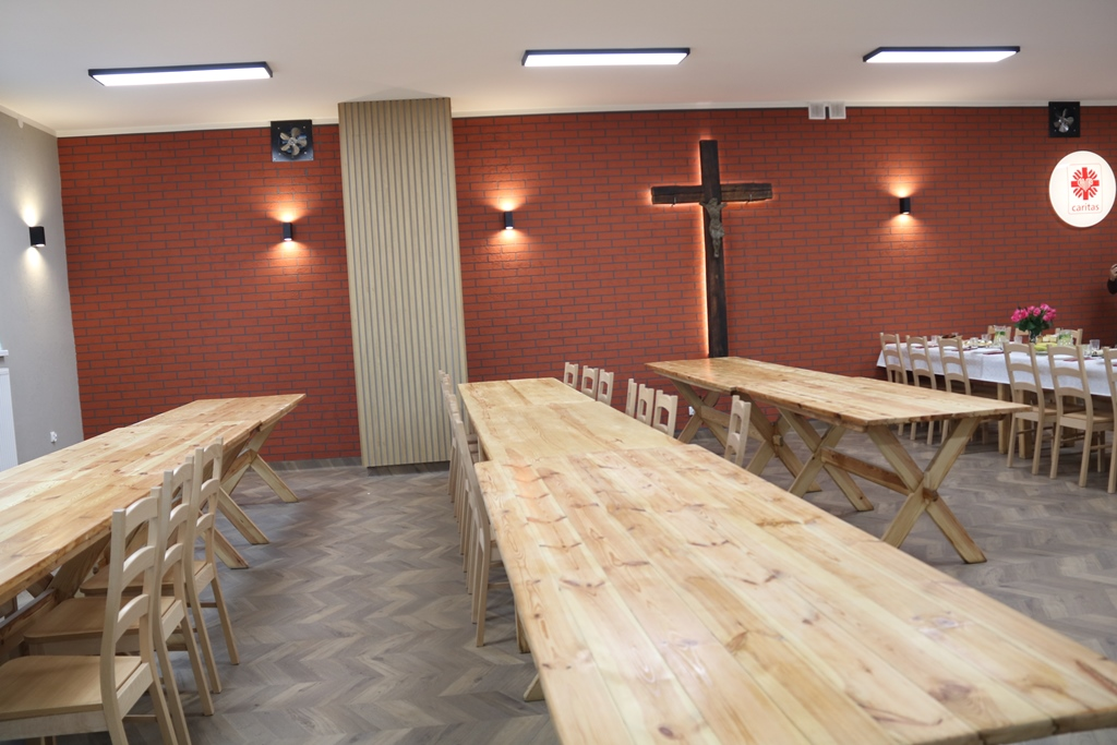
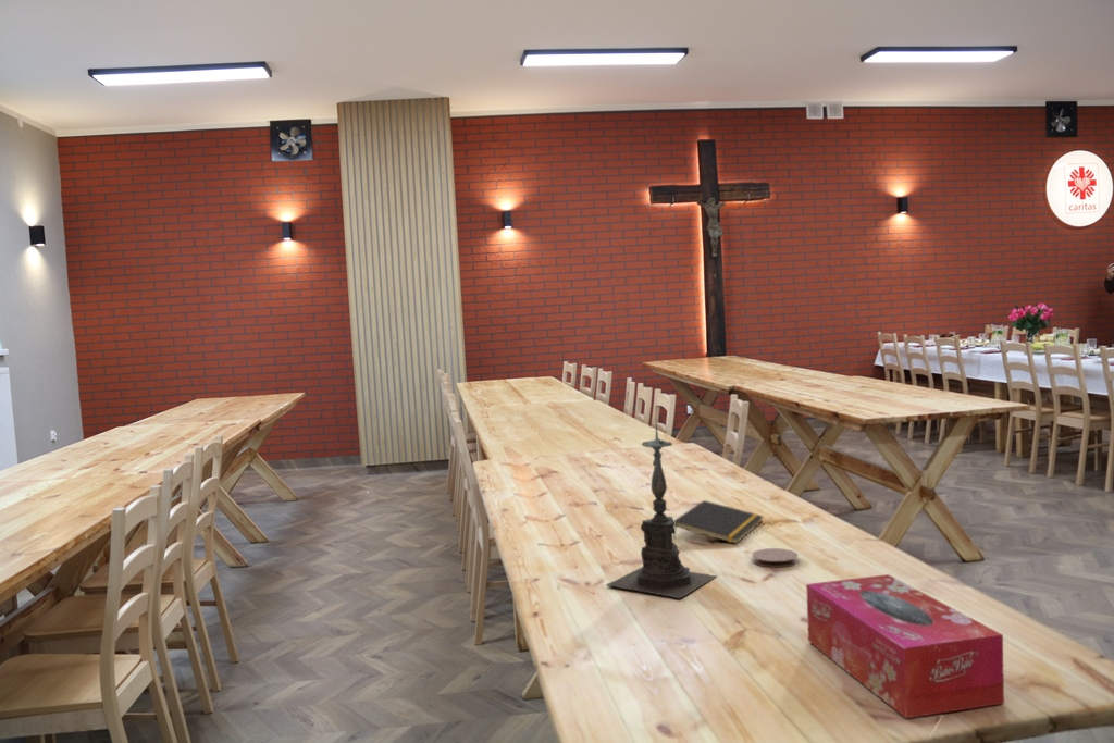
+ candle holder [605,417,717,599]
+ coaster [751,547,800,569]
+ notepad [672,499,765,545]
+ tissue box [805,573,1005,719]
